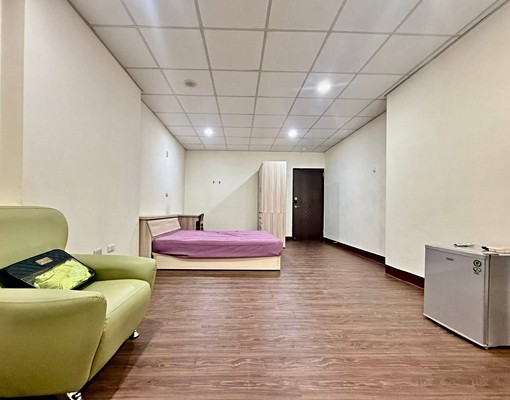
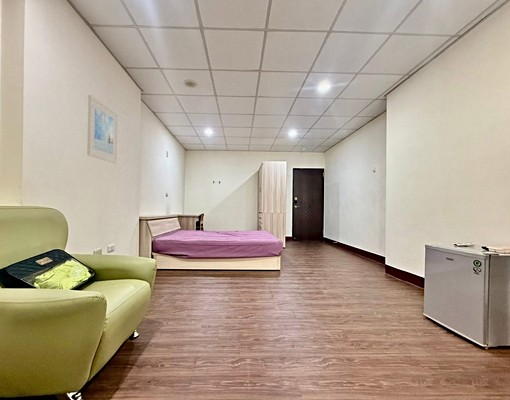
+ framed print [86,94,119,164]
